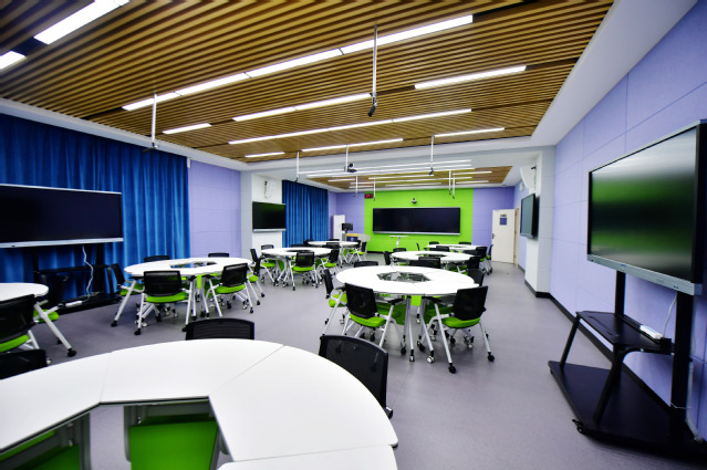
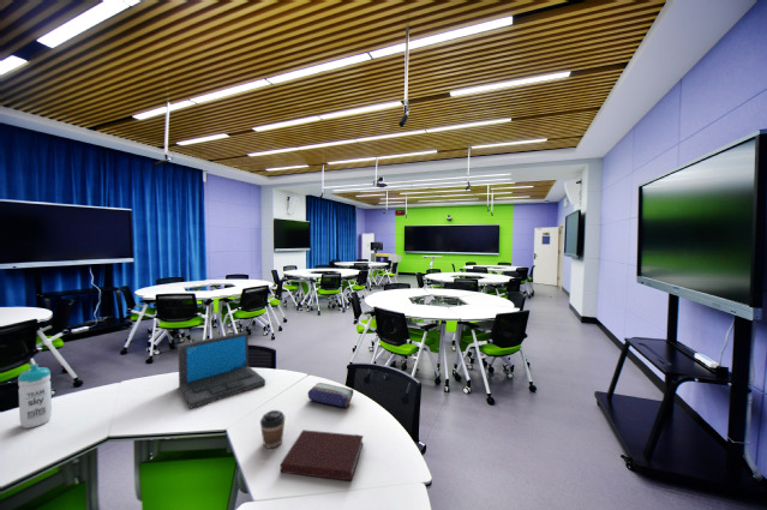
+ pencil case [307,382,354,408]
+ water bottle [17,362,53,430]
+ coffee cup [259,409,286,449]
+ notebook [280,428,365,482]
+ laptop [176,330,266,409]
